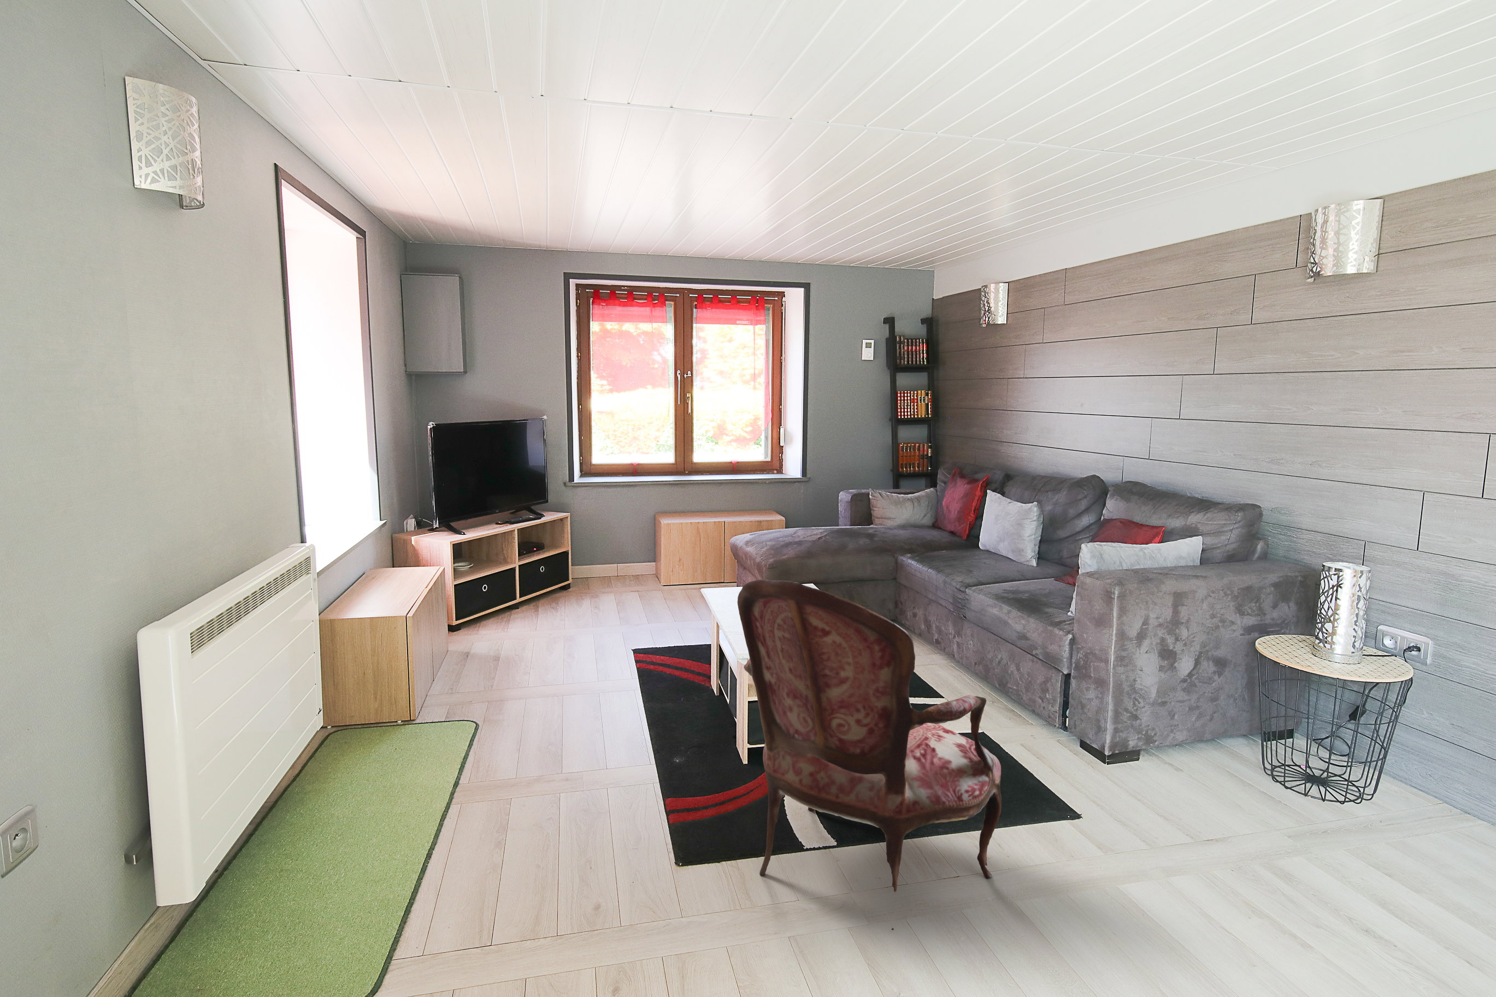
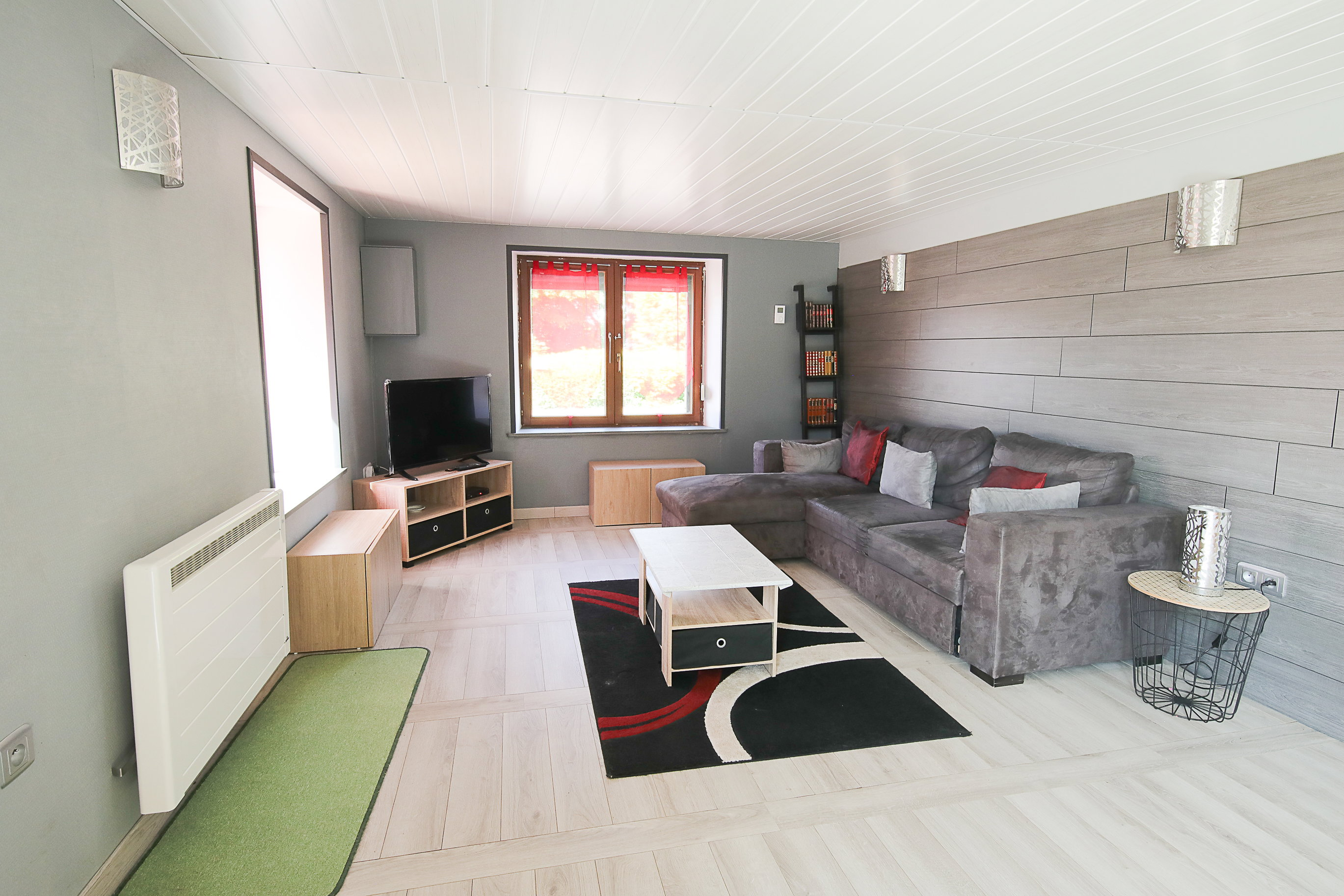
- armchair [737,579,1002,930]
